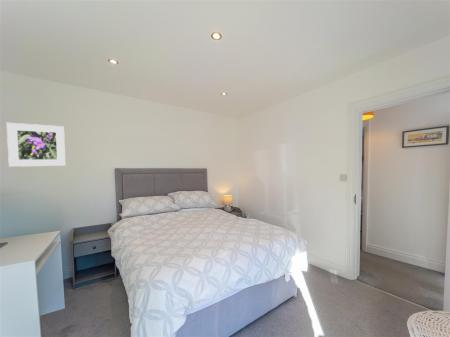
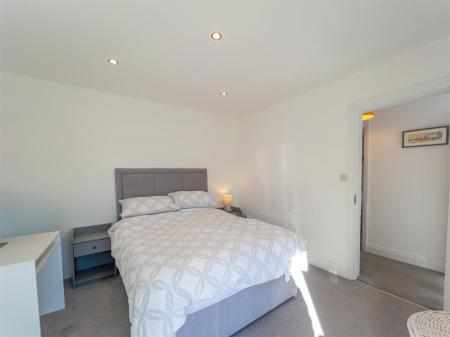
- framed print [6,122,67,168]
